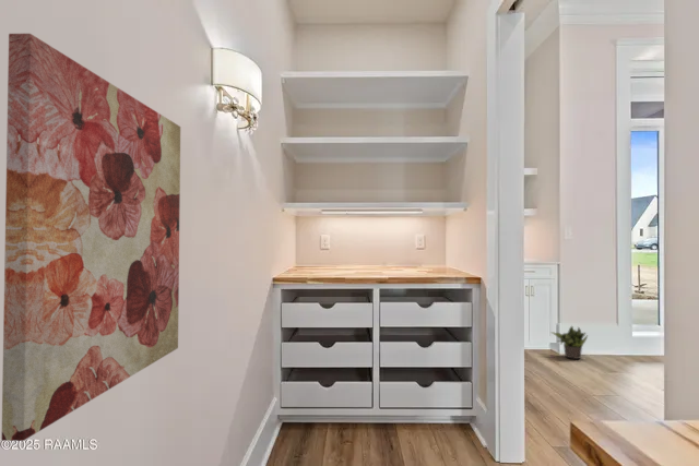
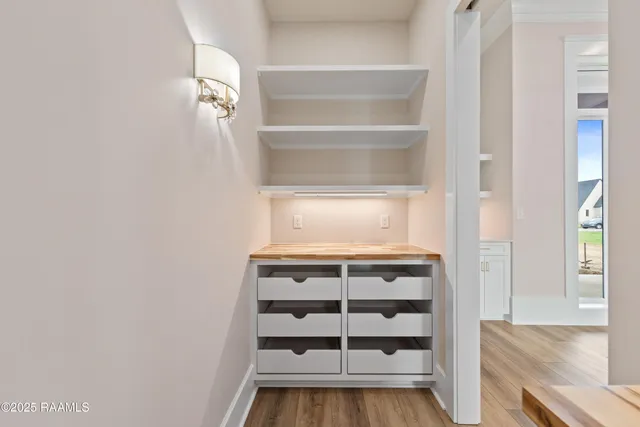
- potted plant [549,324,590,360]
- wall art [0,33,181,442]
